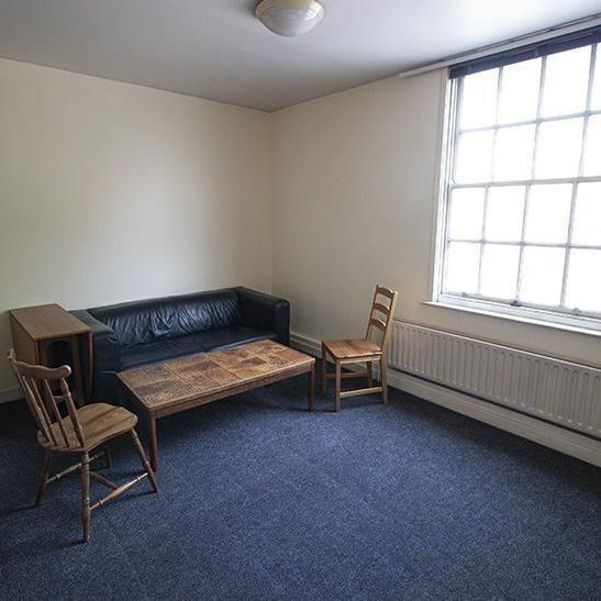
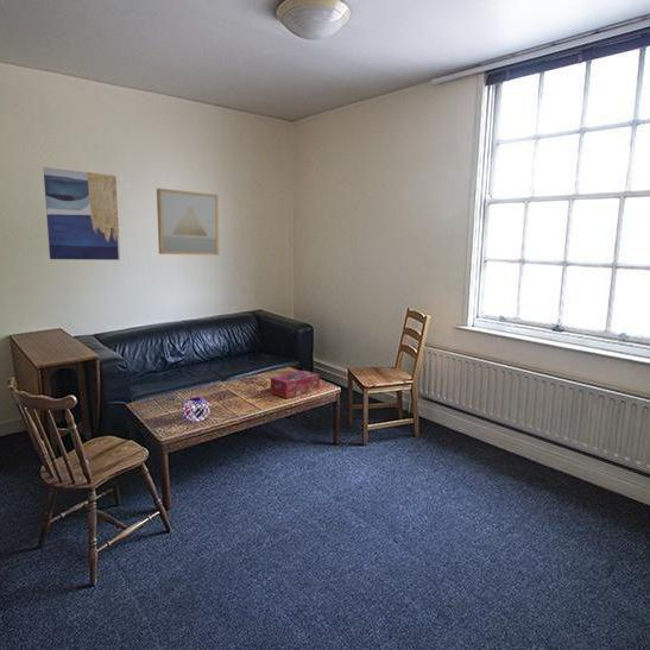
+ wall art [43,166,121,261]
+ wall art [156,187,220,257]
+ tissue box [270,370,321,399]
+ decorative orb [181,396,212,423]
